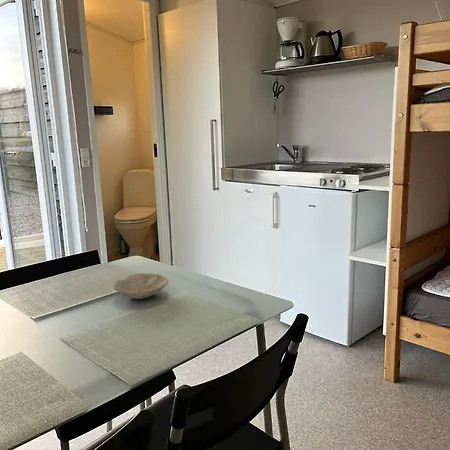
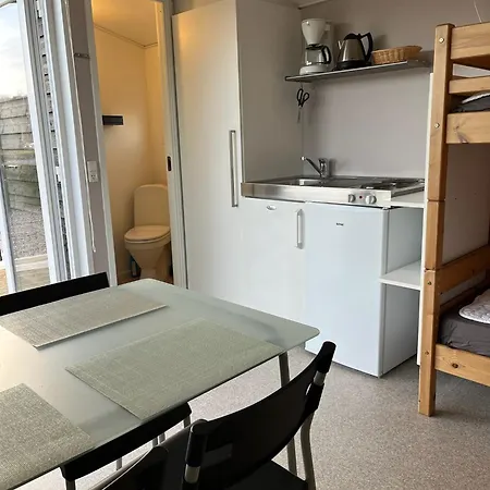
- bowl [113,272,169,300]
